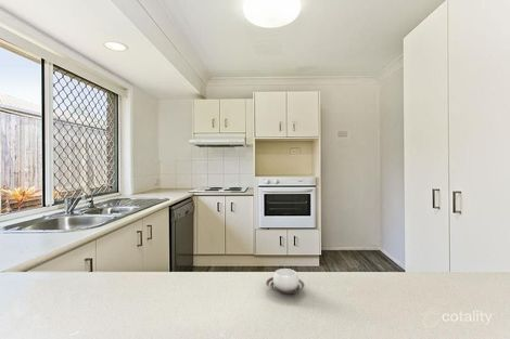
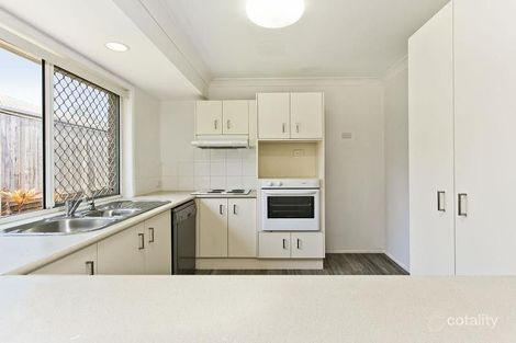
- cup [265,268,305,295]
